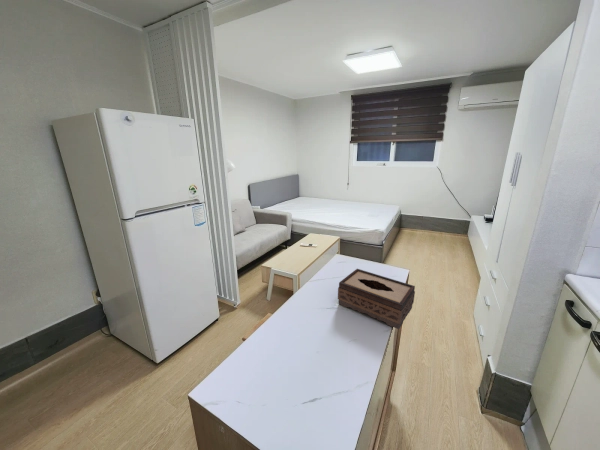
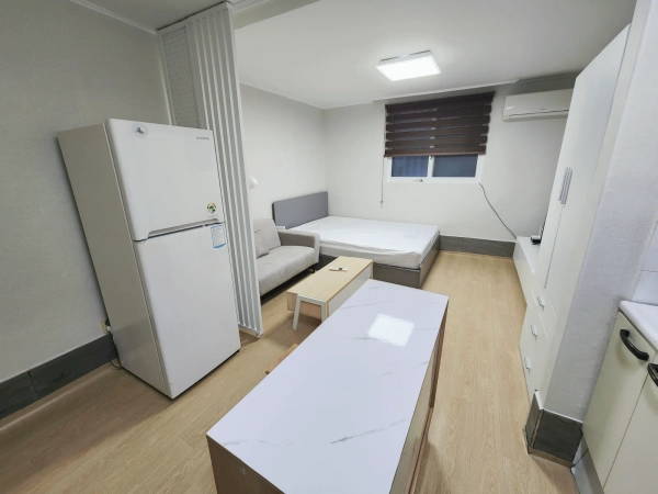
- tissue box [337,268,416,330]
